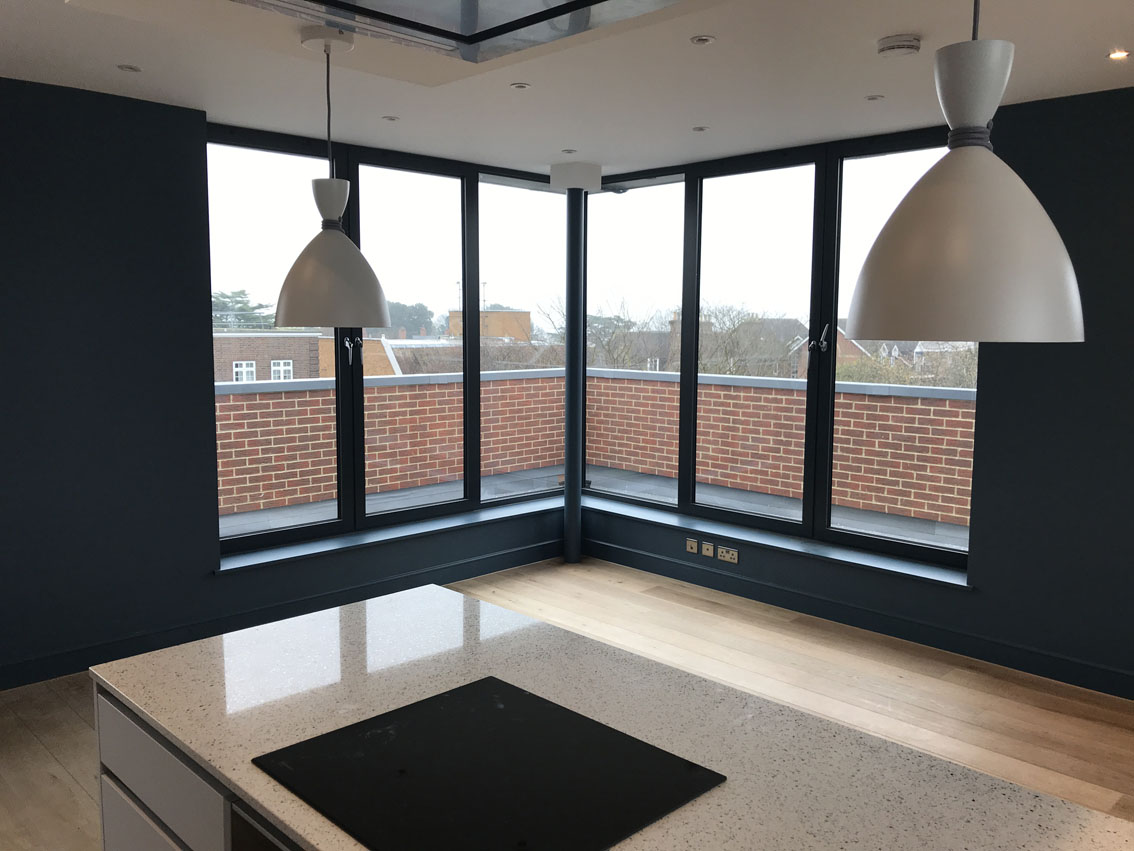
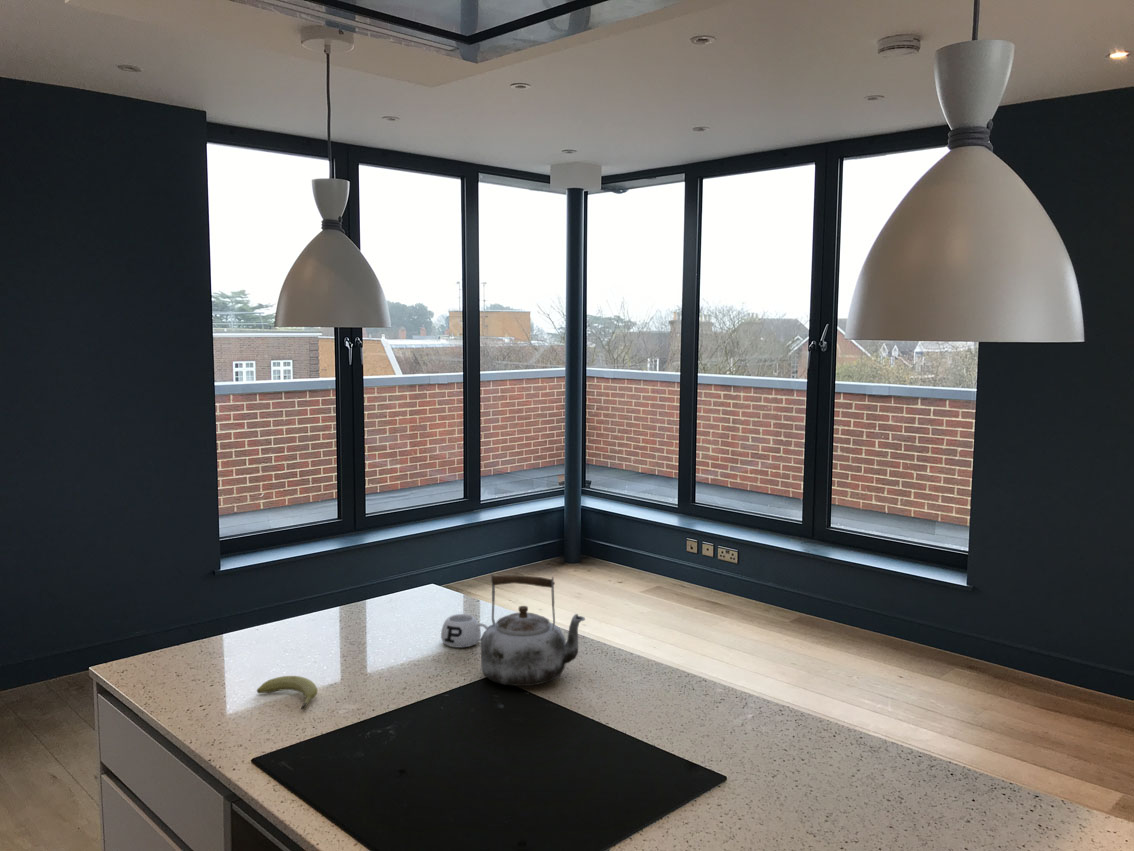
+ mug [440,613,488,649]
+ fruit [256,675,318,711]
+ kettle [480,572,586,687]
